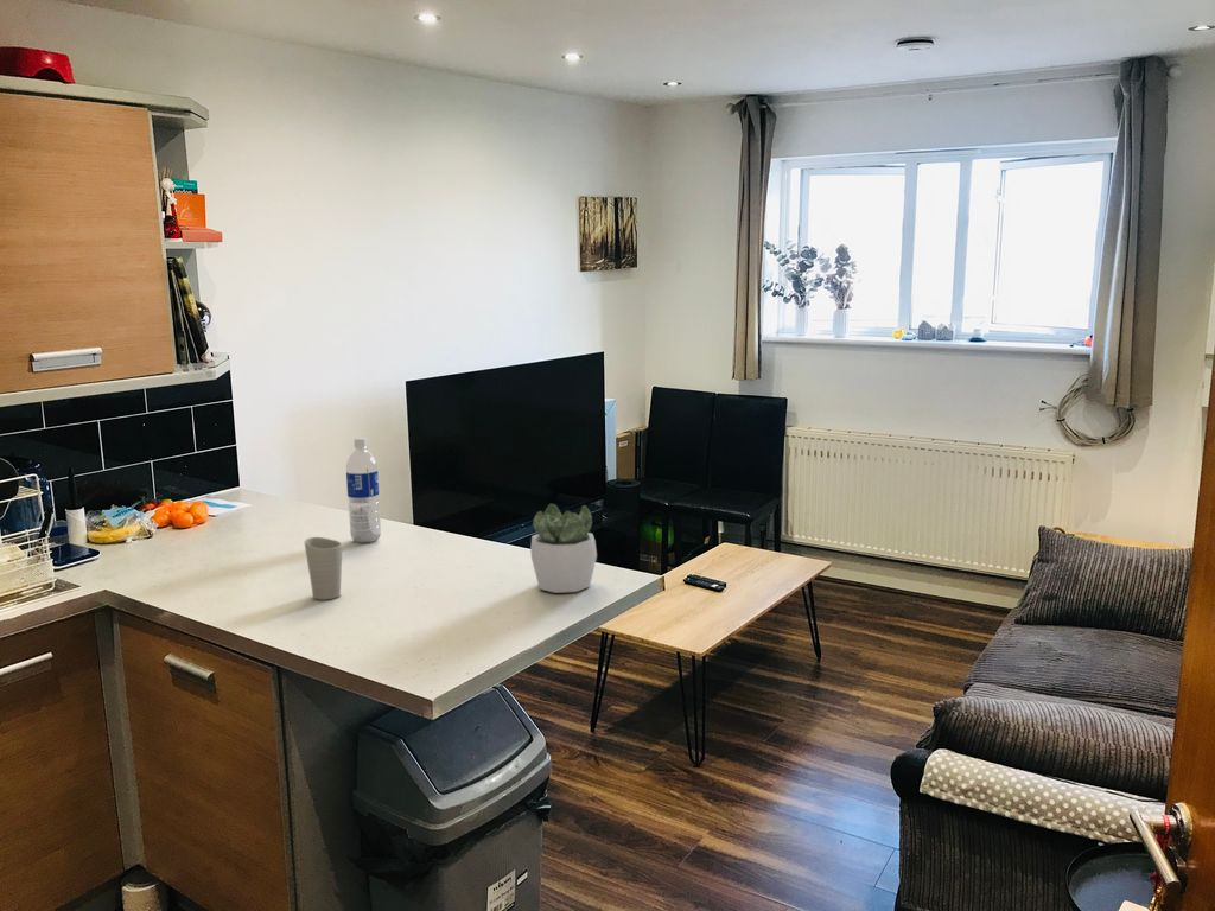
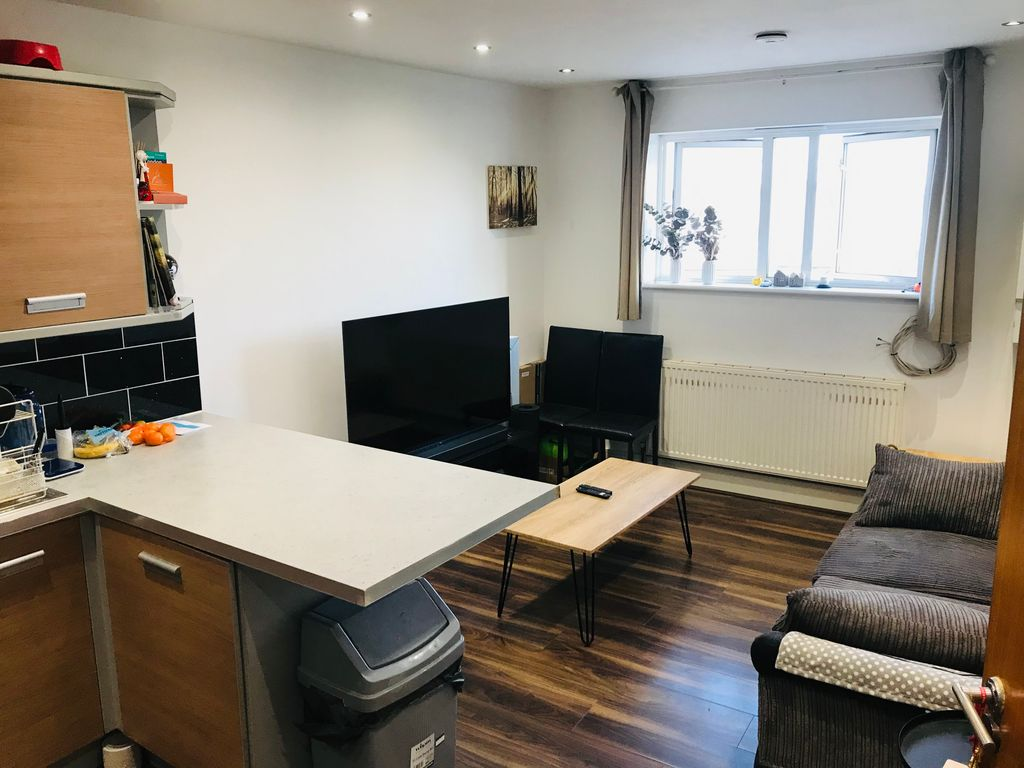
- cup [304,536,343,601]
- succulent plant [529,503,598,594]
- water bottle [345,437,382,543]
